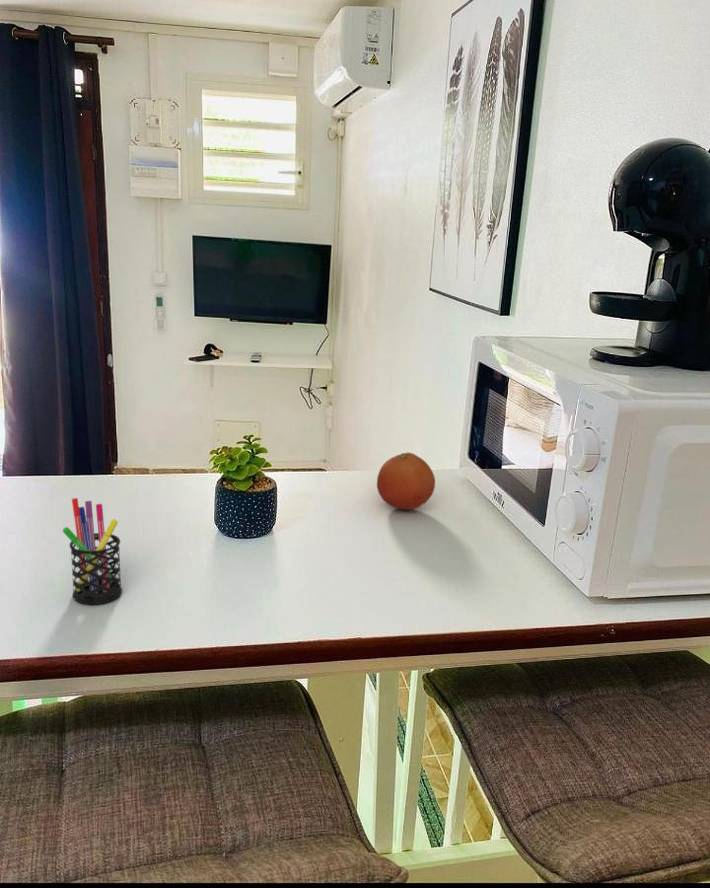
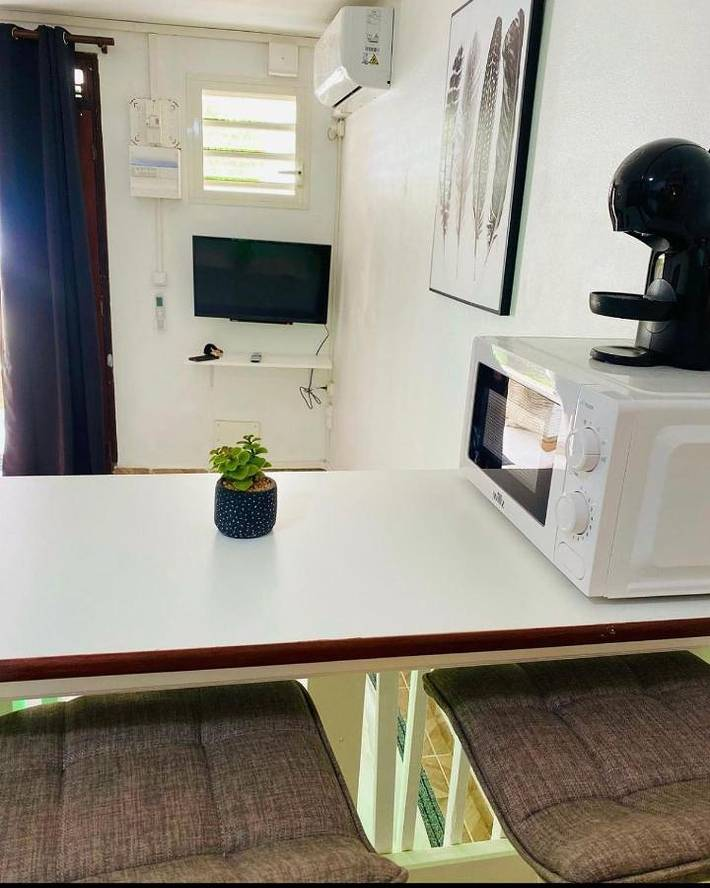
- pen holder [62,497,123,605]
- fruit [376,452,436,511]
